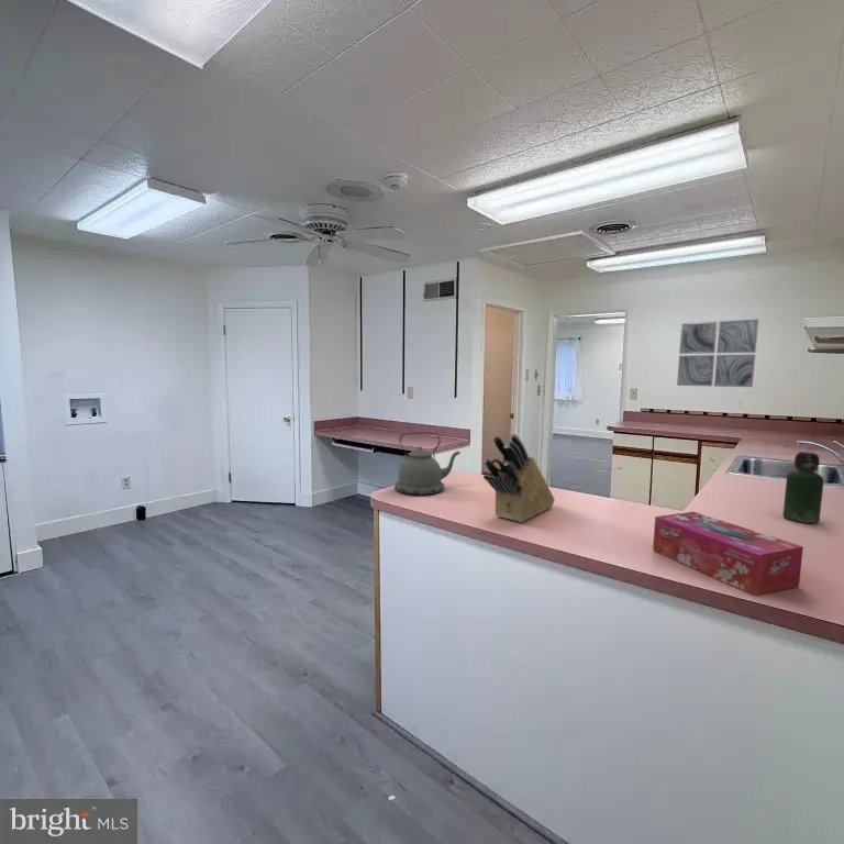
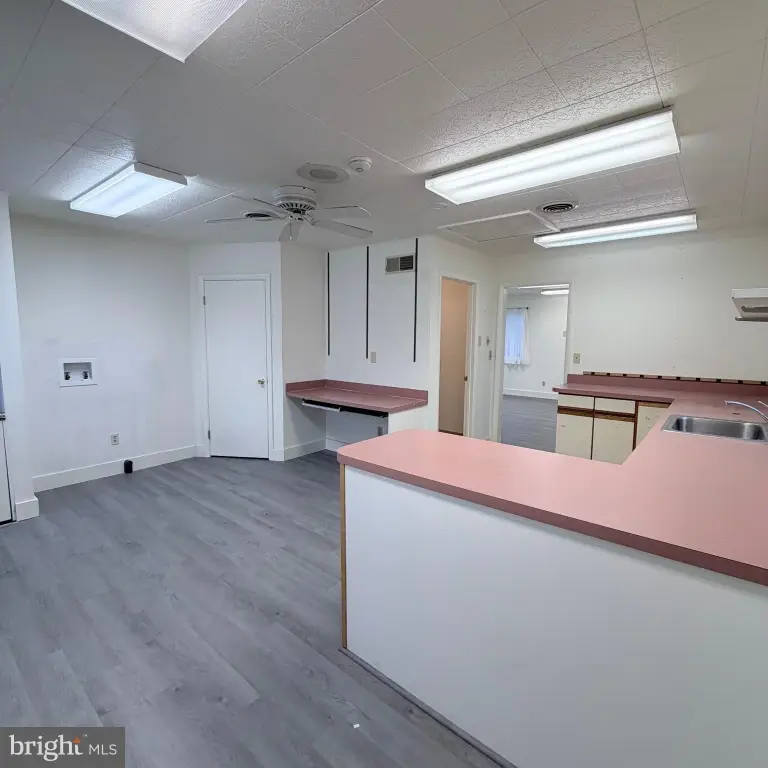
- knife block [482,433,556,523]
- wall art [676,319,759,388]
- bottle [781,451,825,524]
- kettle [393,431,462,496]
- tissue box [652,511,804,598]
